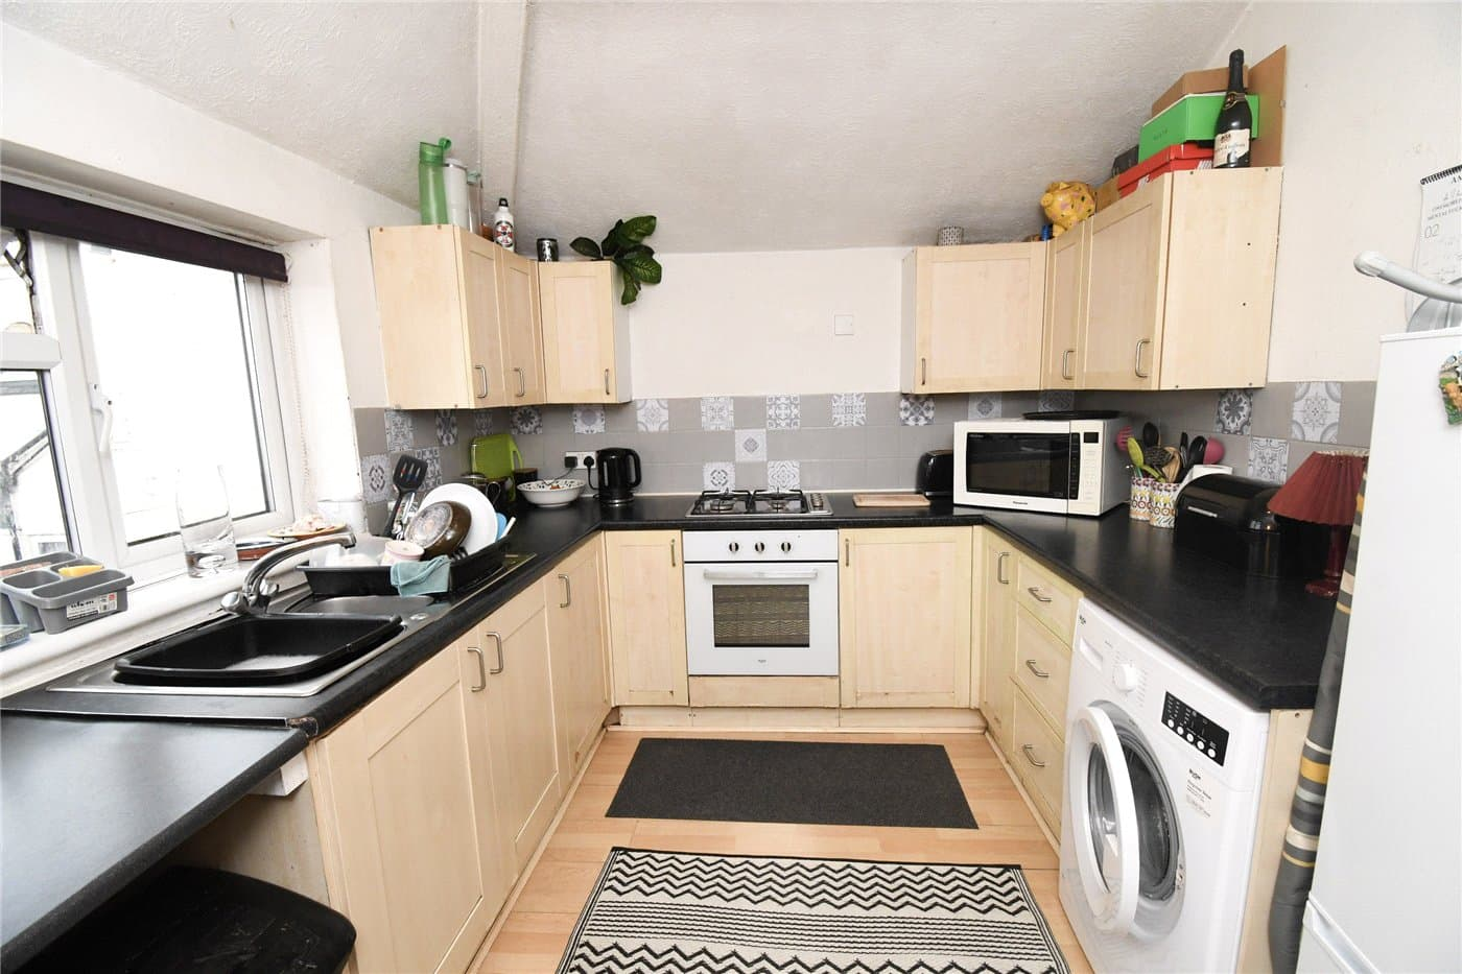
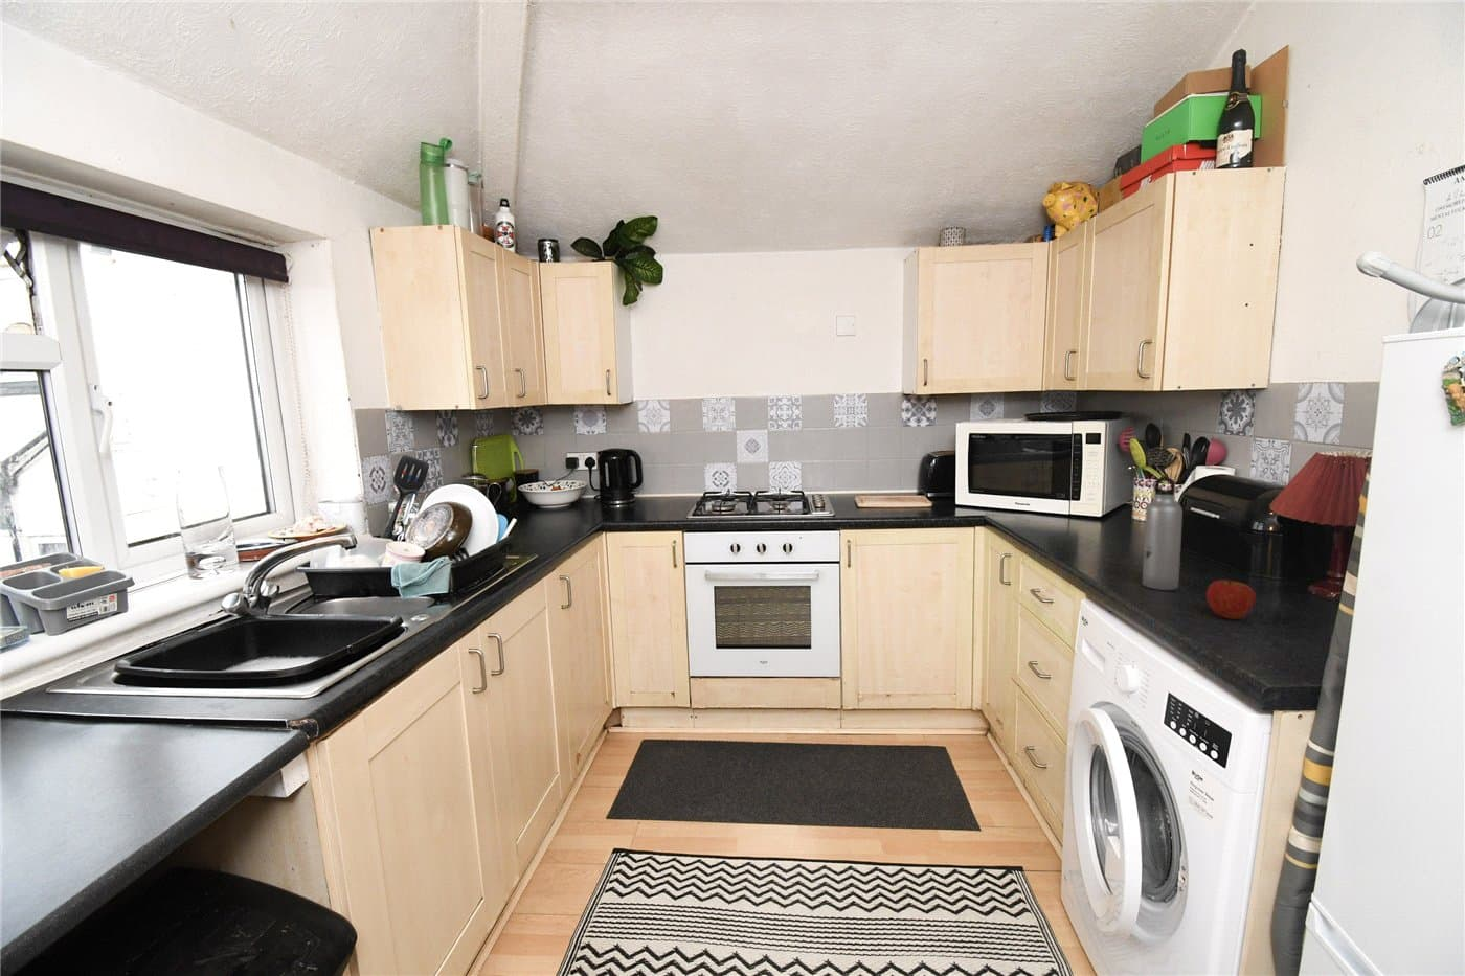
+ water bottle [1142,477,1184,591]
+ fruit [1206,577,1257,620]
